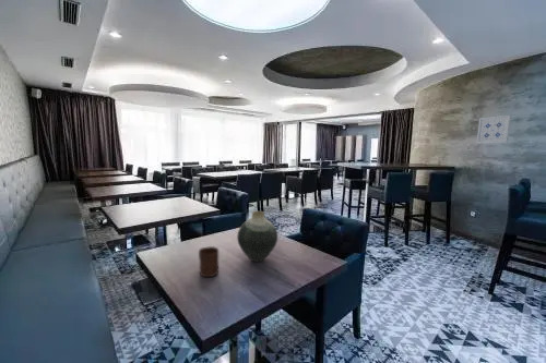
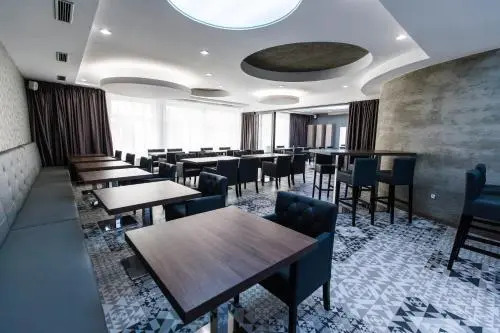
- wall art [476,114,512,145]
- cup [198,245,219,278]
- vase [236,210,278,263]
